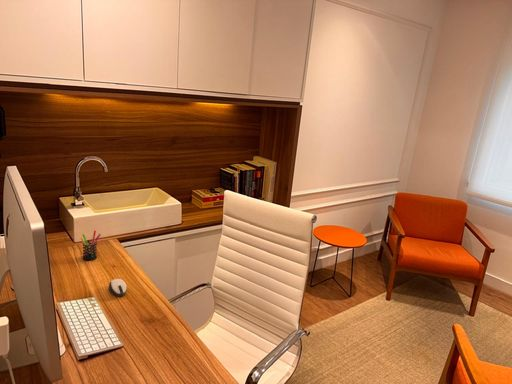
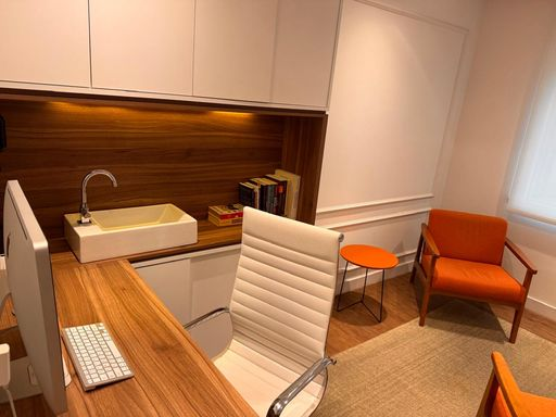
- pen holder [80,229,102,261]
- computer mouse [108,278,127,297]
